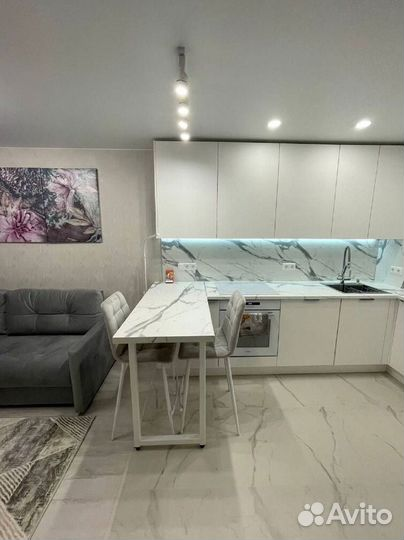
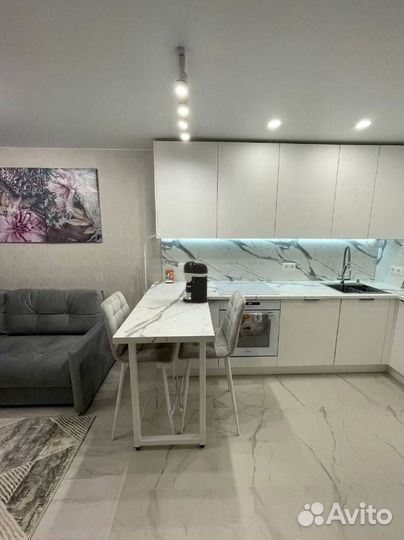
+ coffee maker [182,260,209,305]
